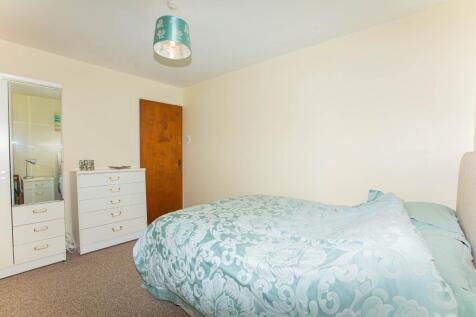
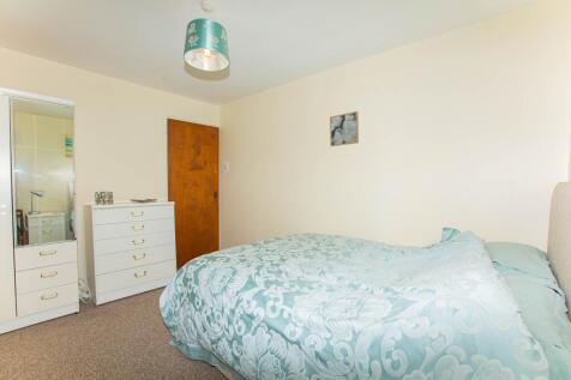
+ wall art [329,110,360,147]
